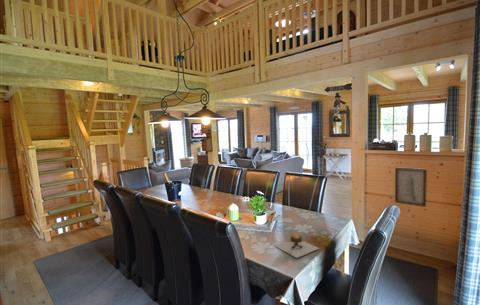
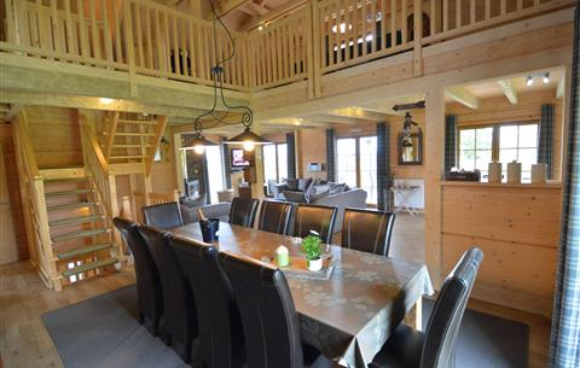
- wall art [394,166,428,208]
- candle [274,231,320,259]
